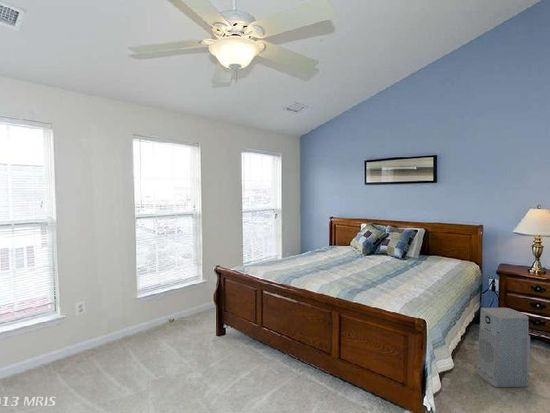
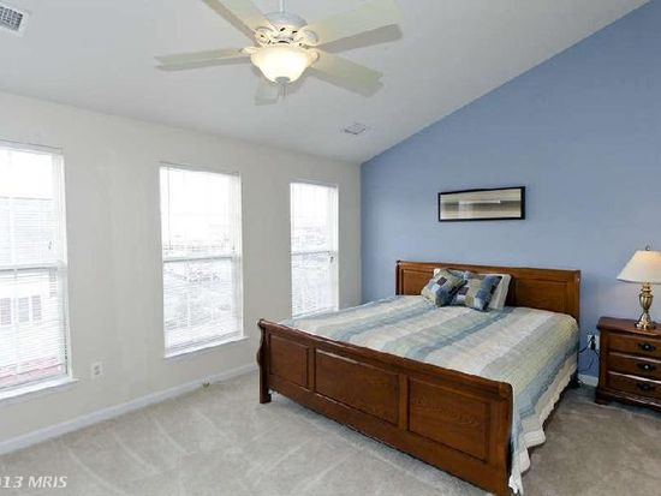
- air purifier [476,307,531,388]
